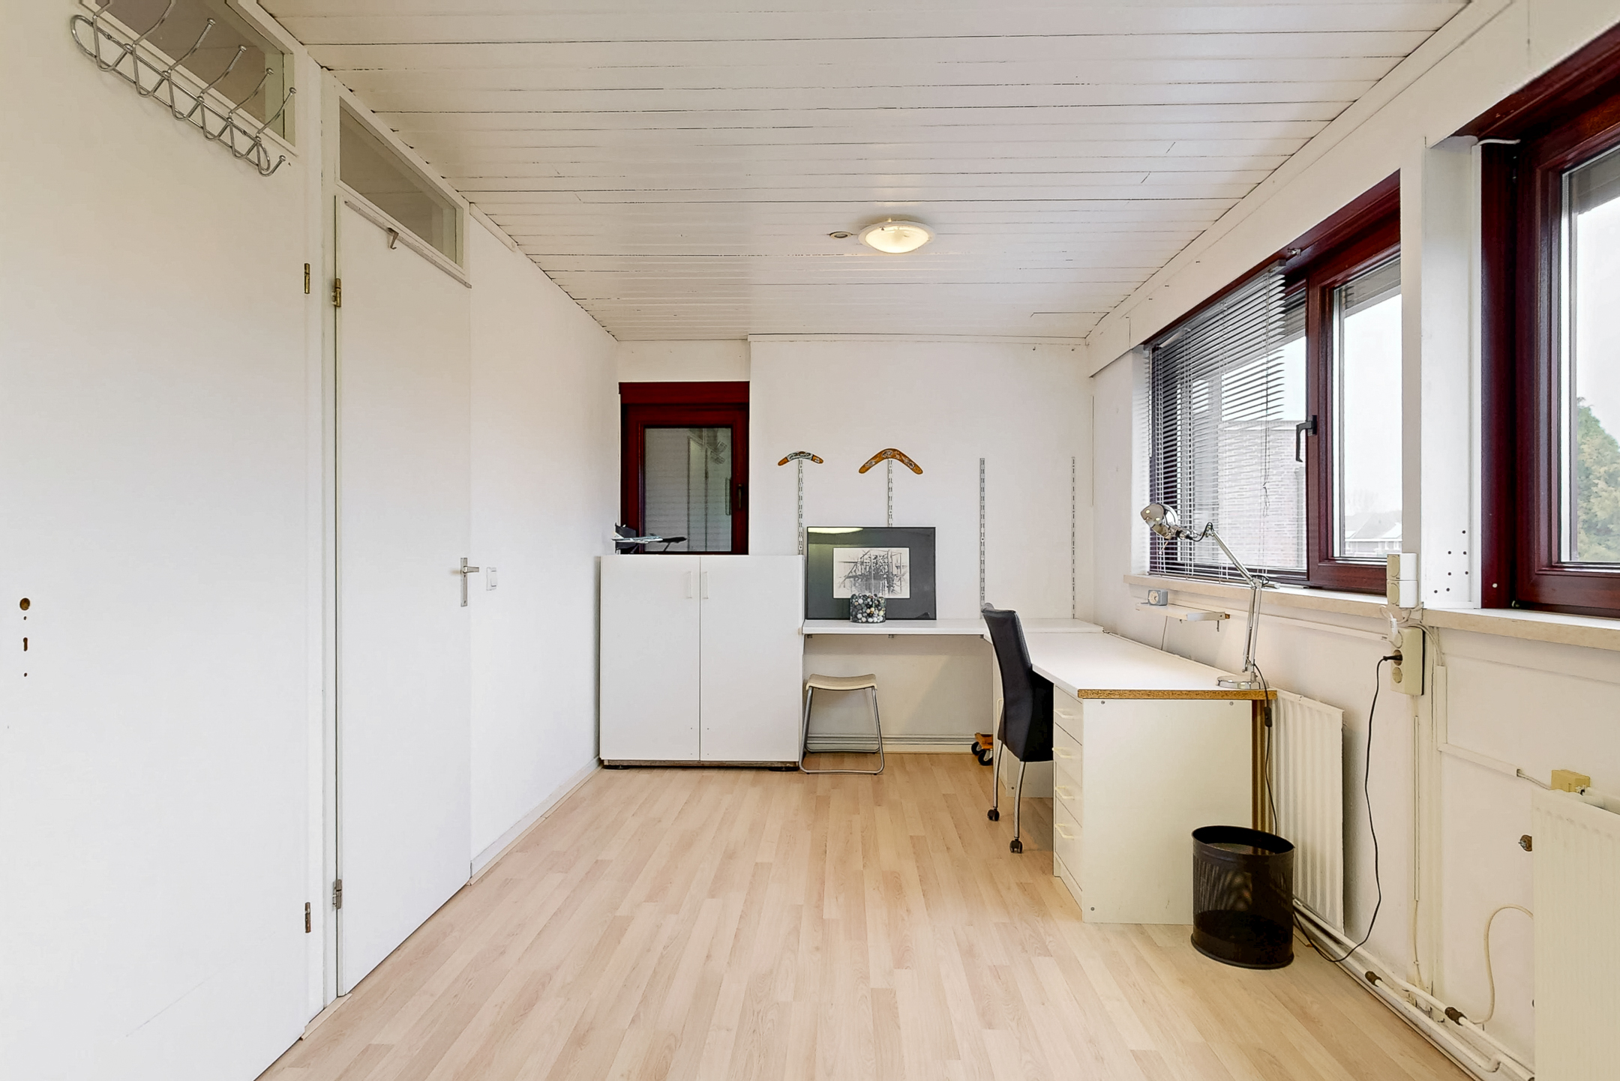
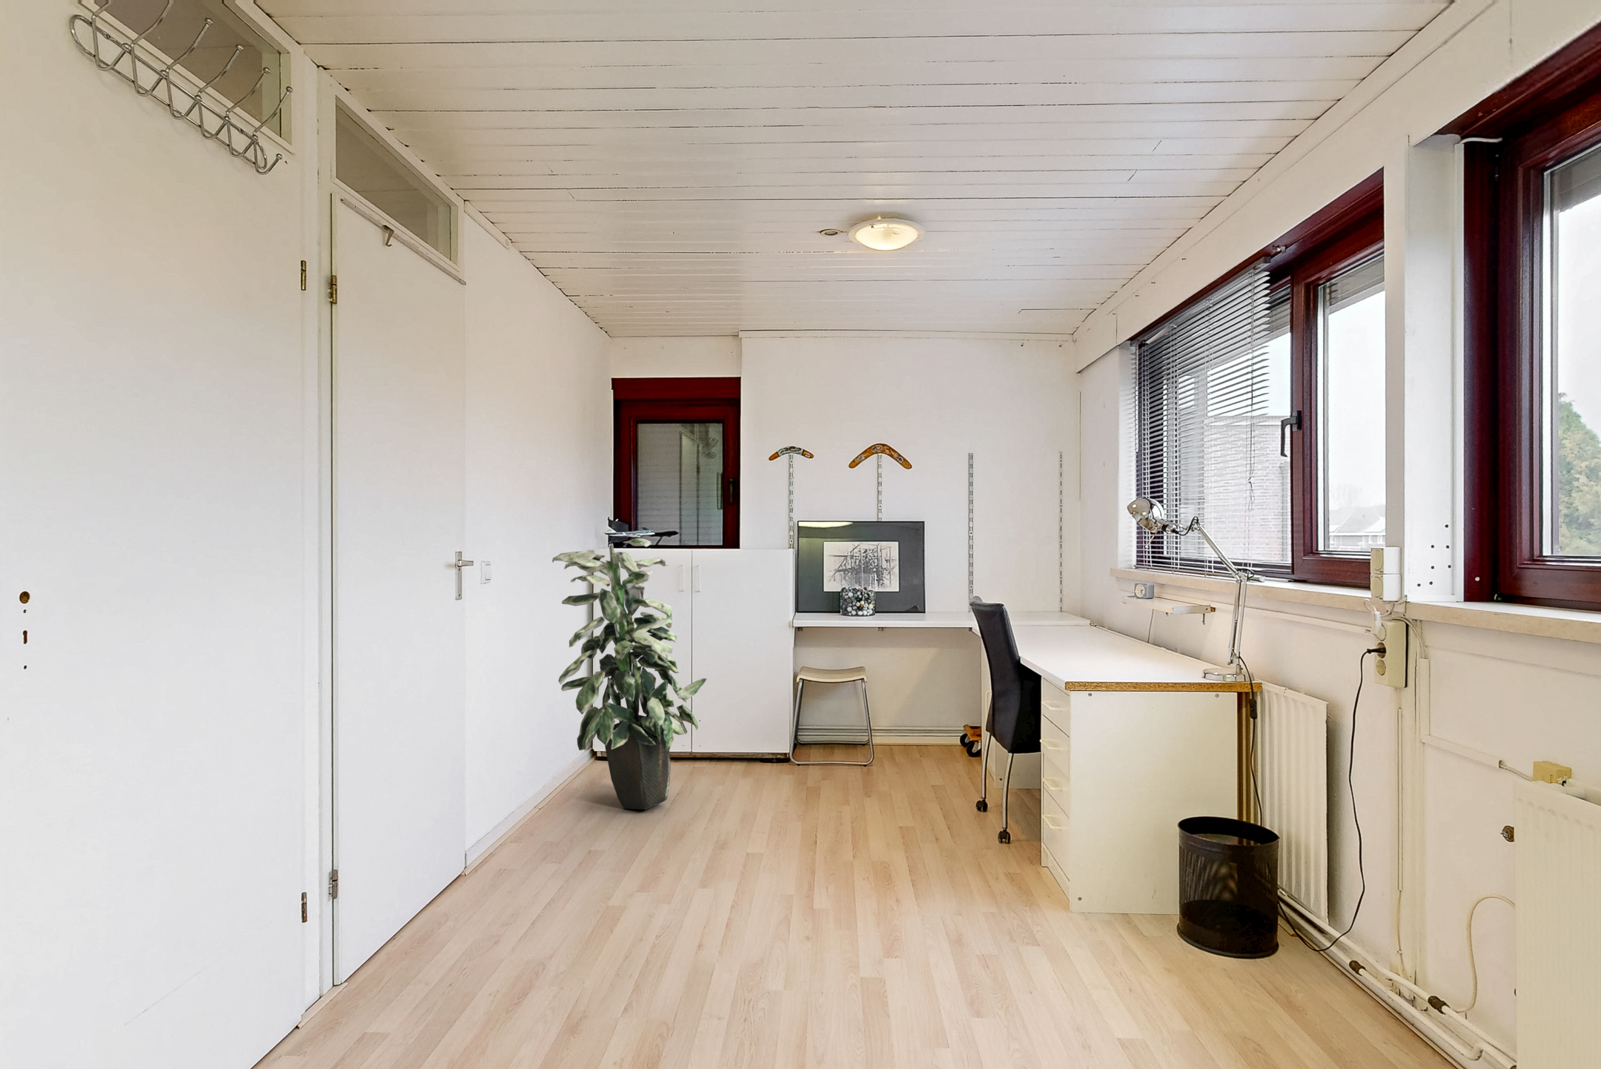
+ indoor plant [551,537,707,810]
